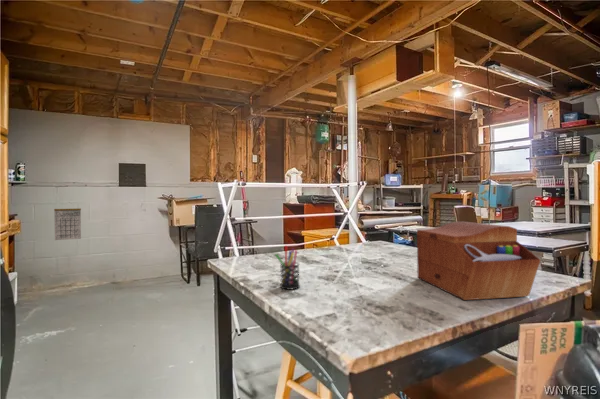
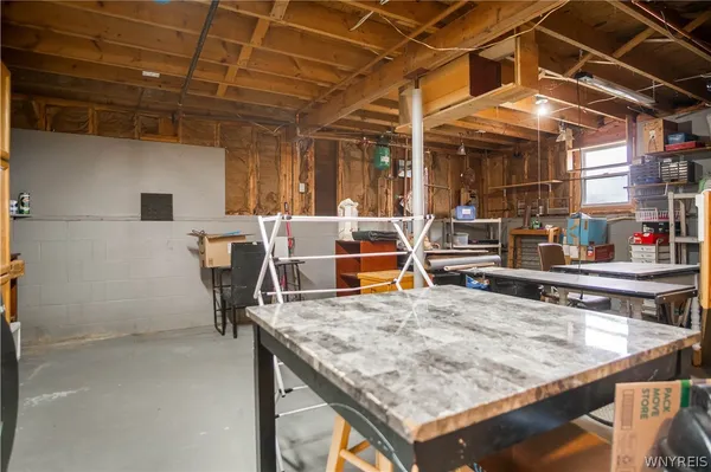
- calendar [53,202,82,241]
- pen holder [274,245,301,291]
- sewing box [416,221,541,301]
